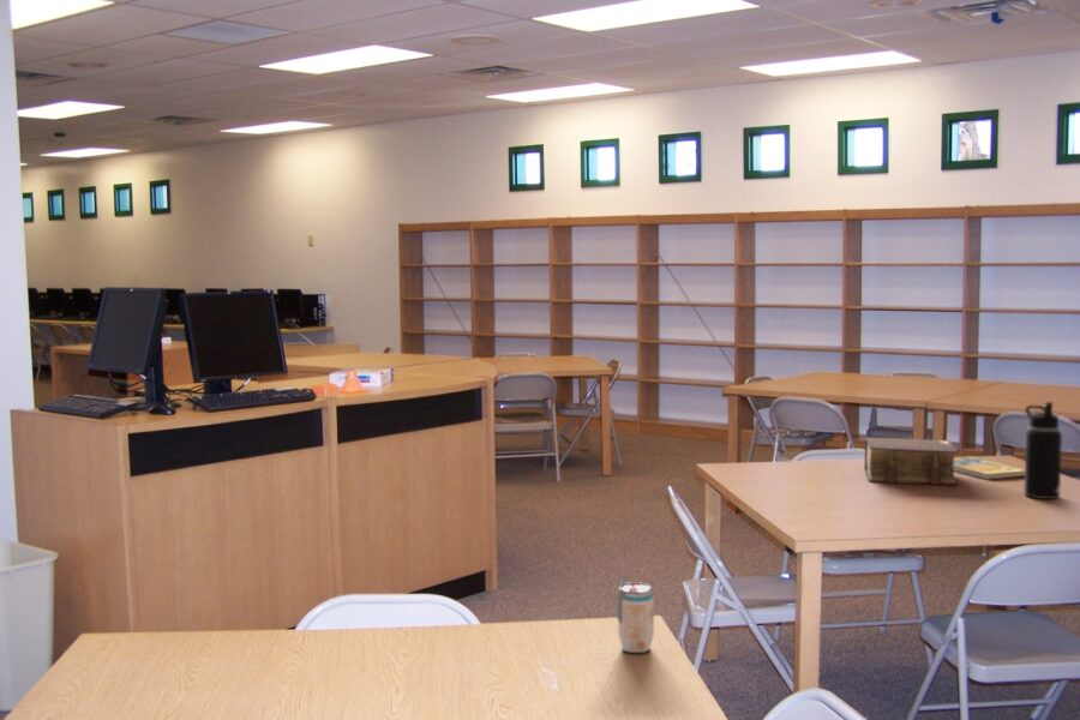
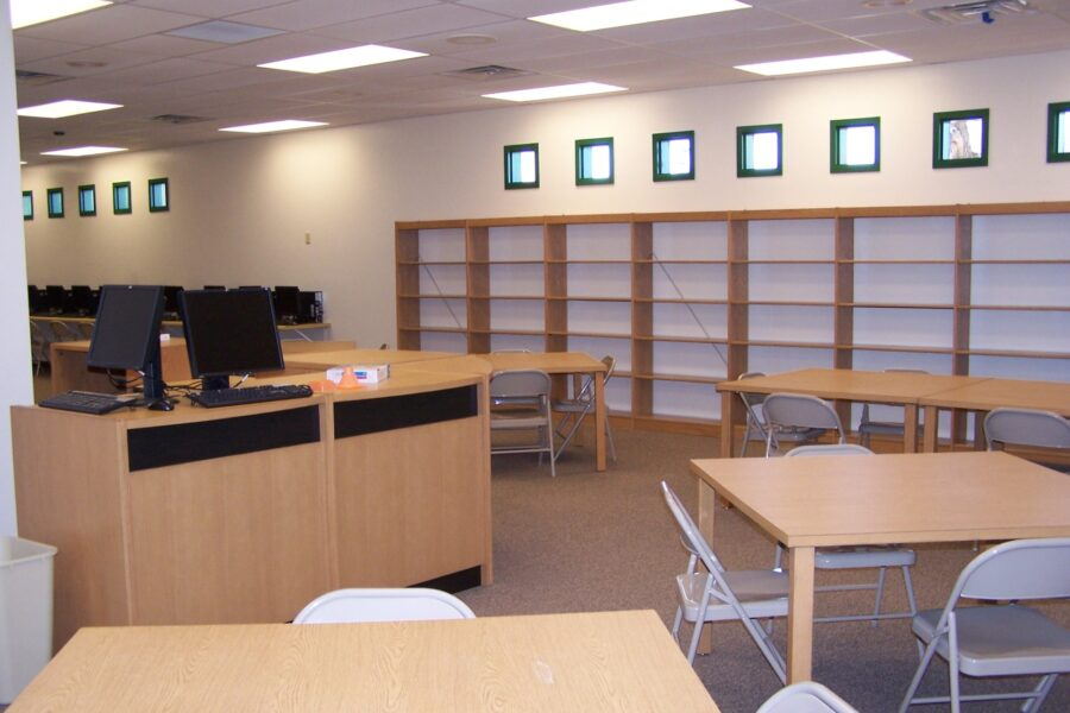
- bible [863,437,959,486]
- water bottle [1024,401,1063,500]
- booklet [954,456,1025,481]
- beverage can [616,574,655,654]
